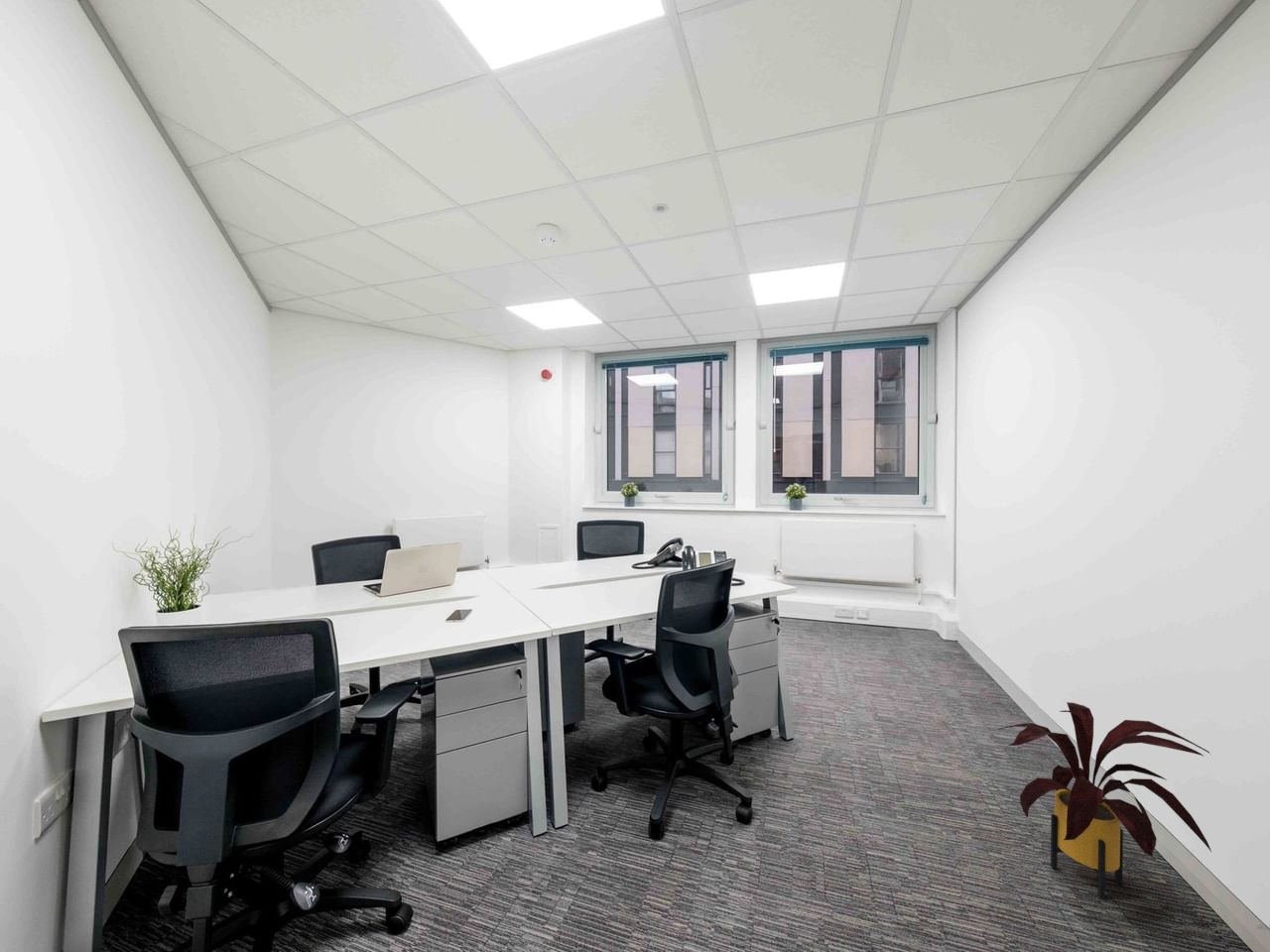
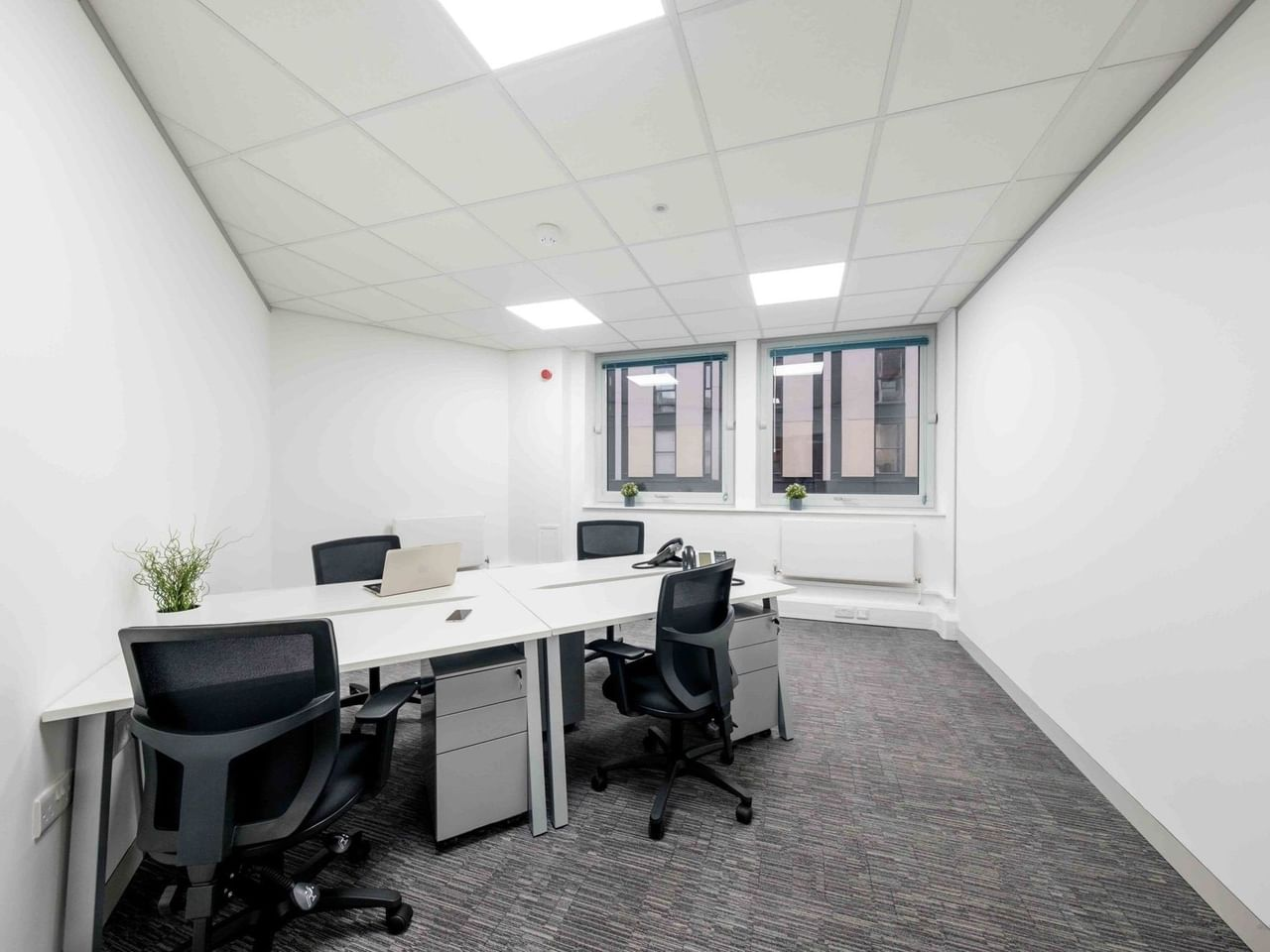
- house plant [997,701,1212,900]
